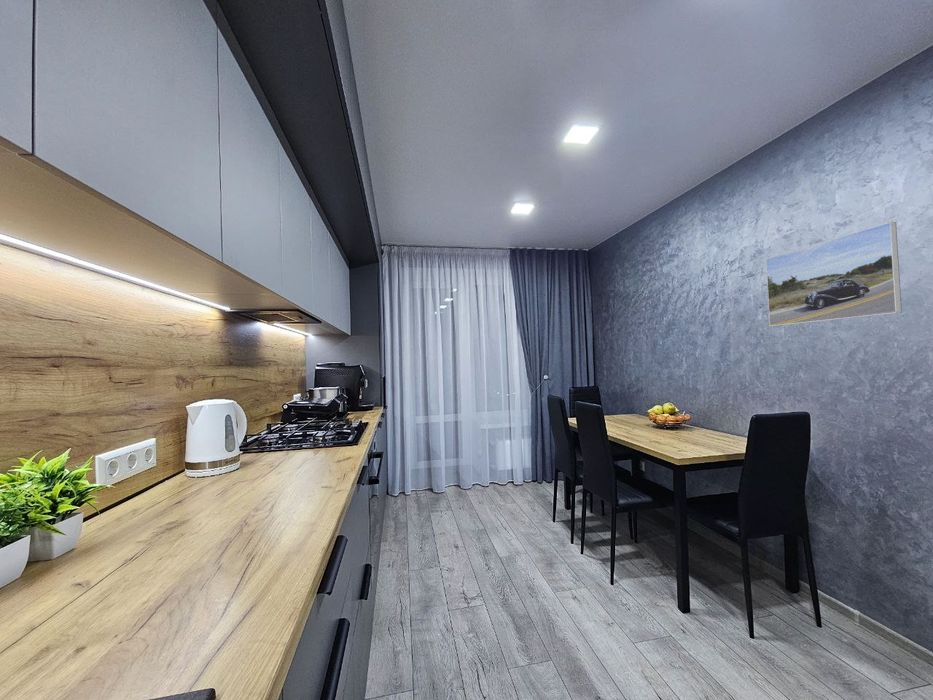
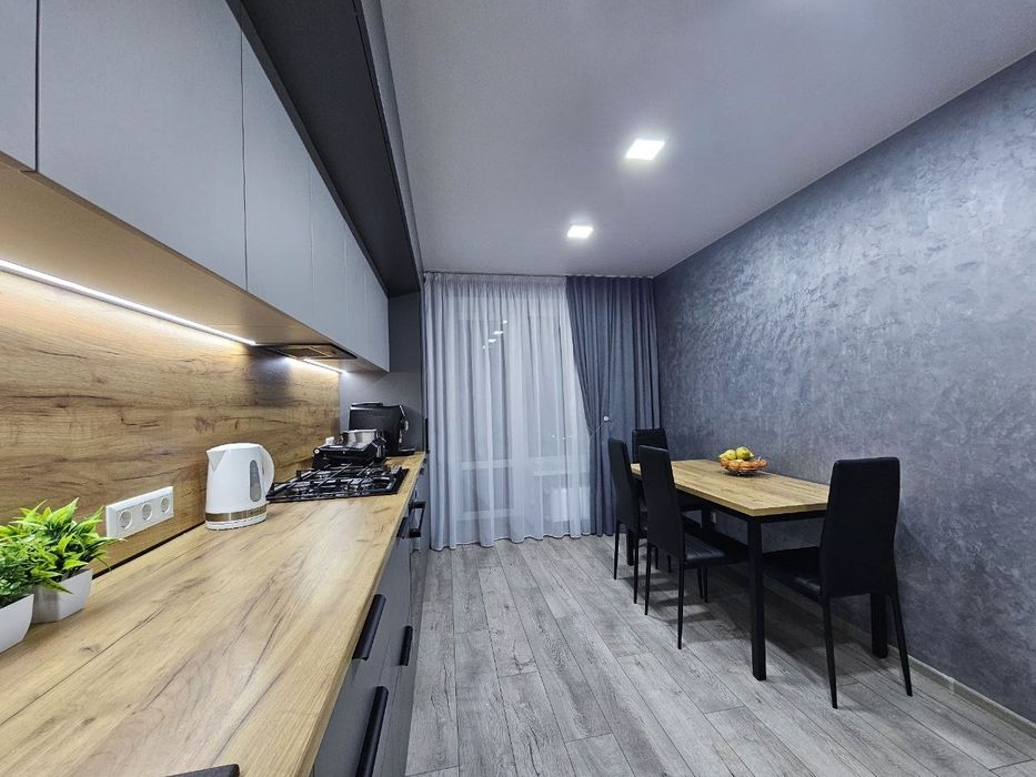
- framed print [765,221,903,327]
